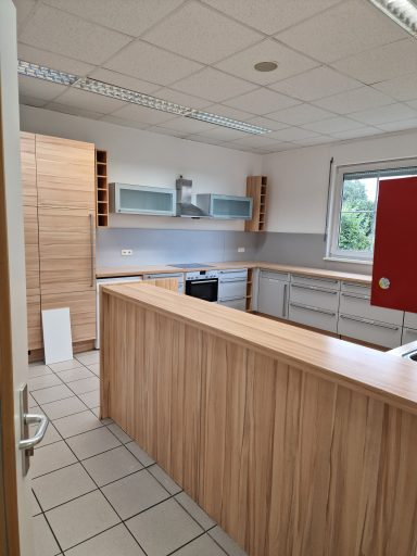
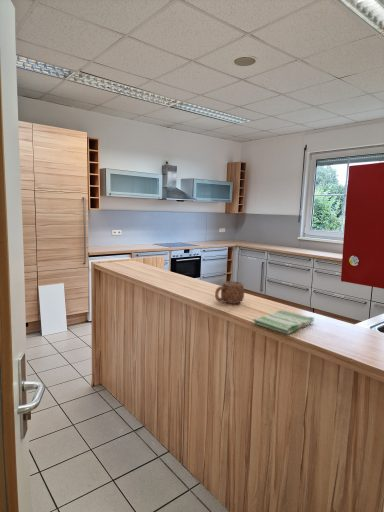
+ mug [214,280,245,305]
+ dish towel [252,309,315,335]
